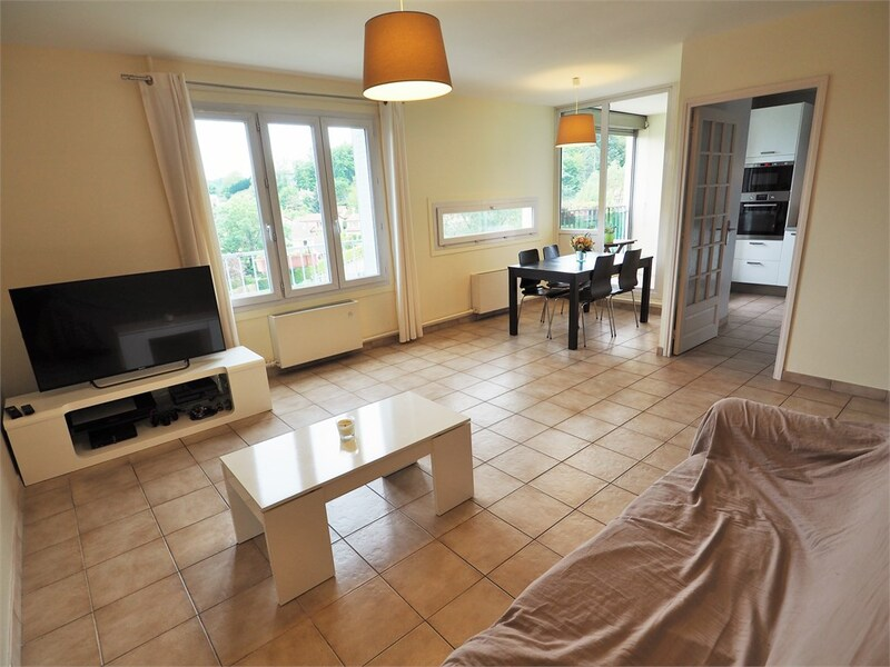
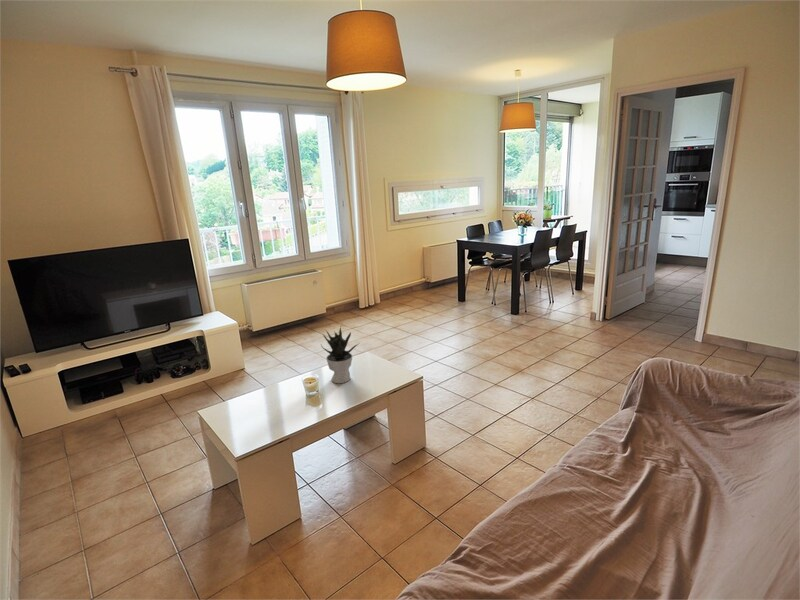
+ potted plant [320,326,359,384]
